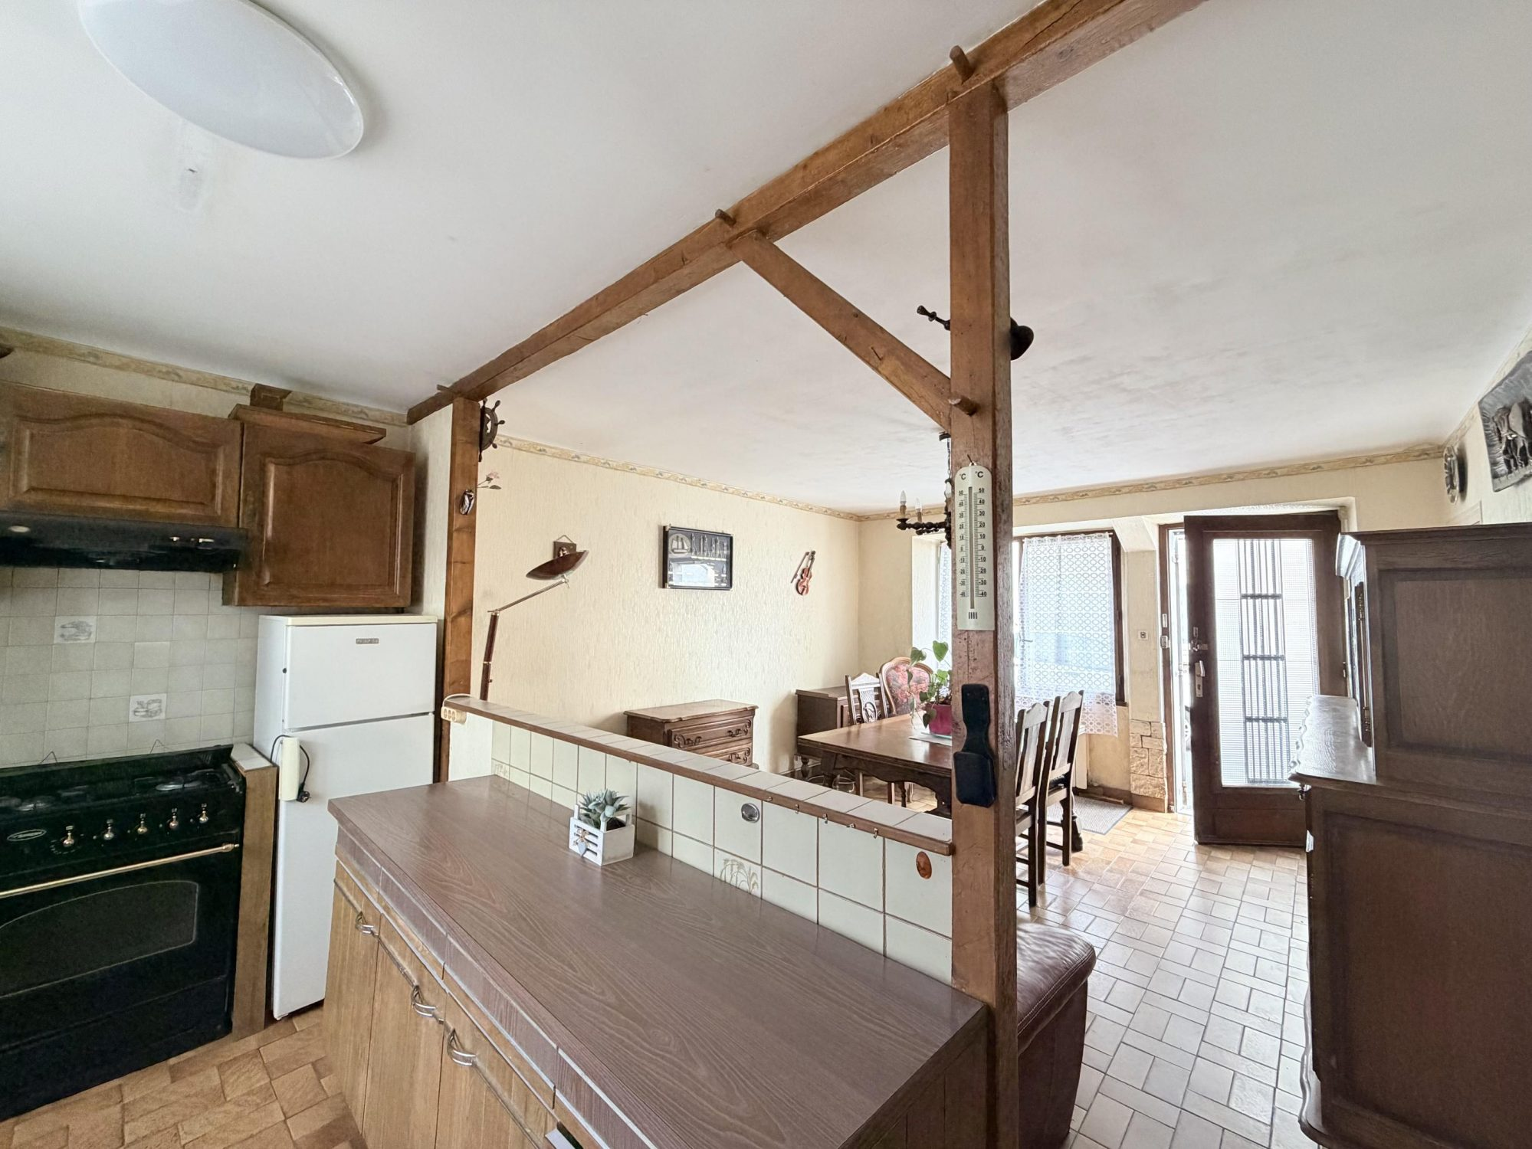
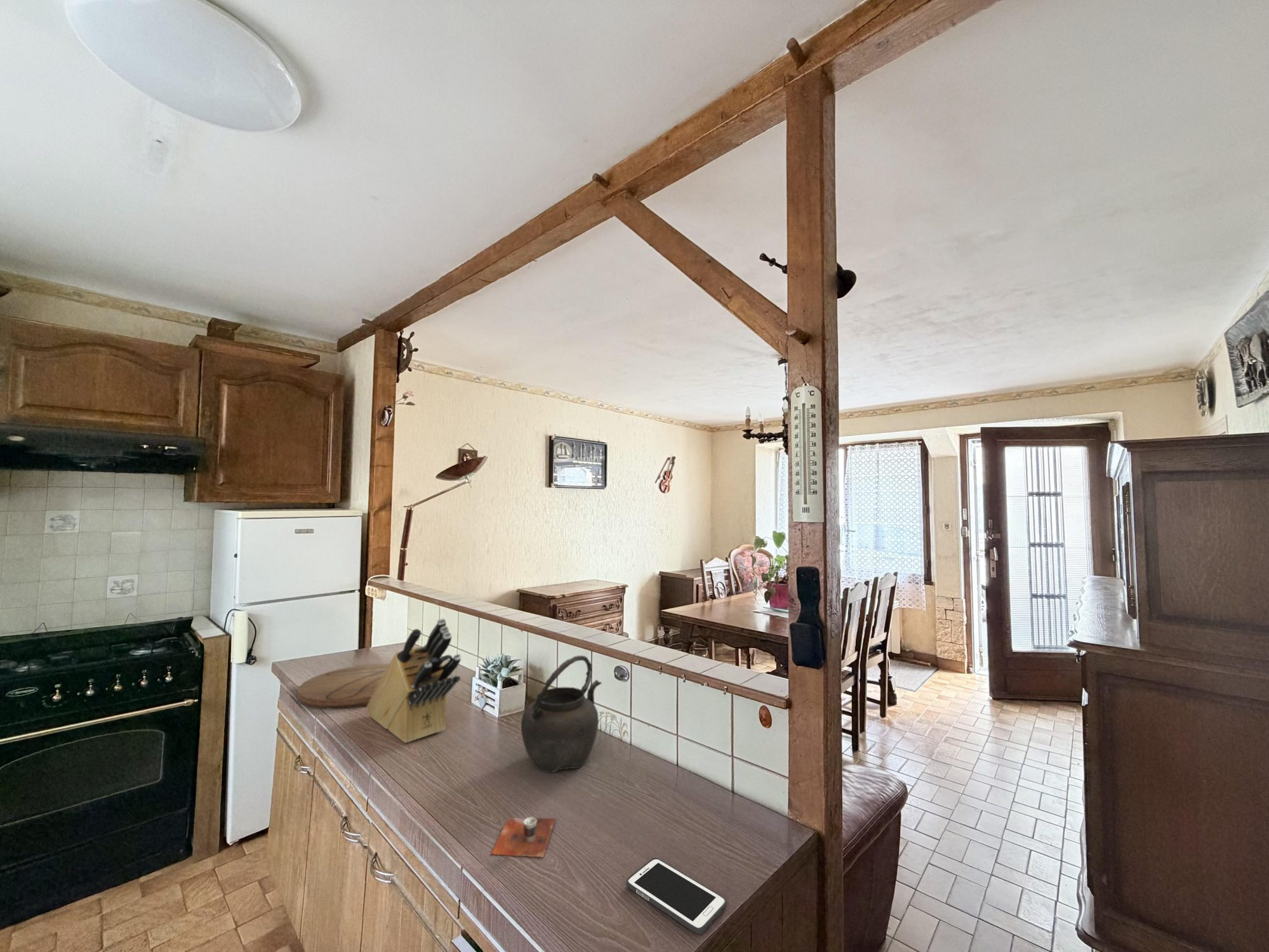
+ cell phone [626,857,728,935]
+ knife block [366,618,462,743]
+ cup [491,816,556,858]
+ kettle [521,655,602,774]
+ cutting board [296,663,390,710]
